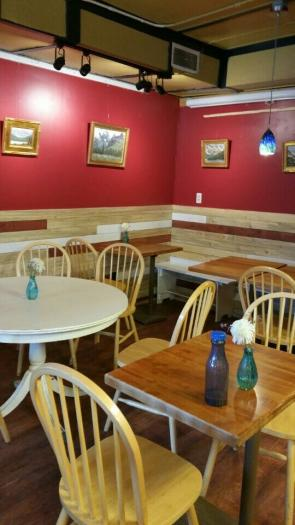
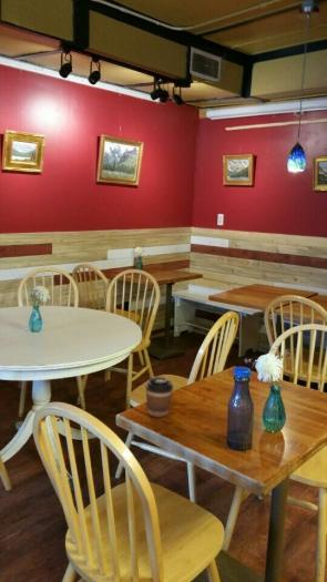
+ coffee cup [144,375,174,418]
